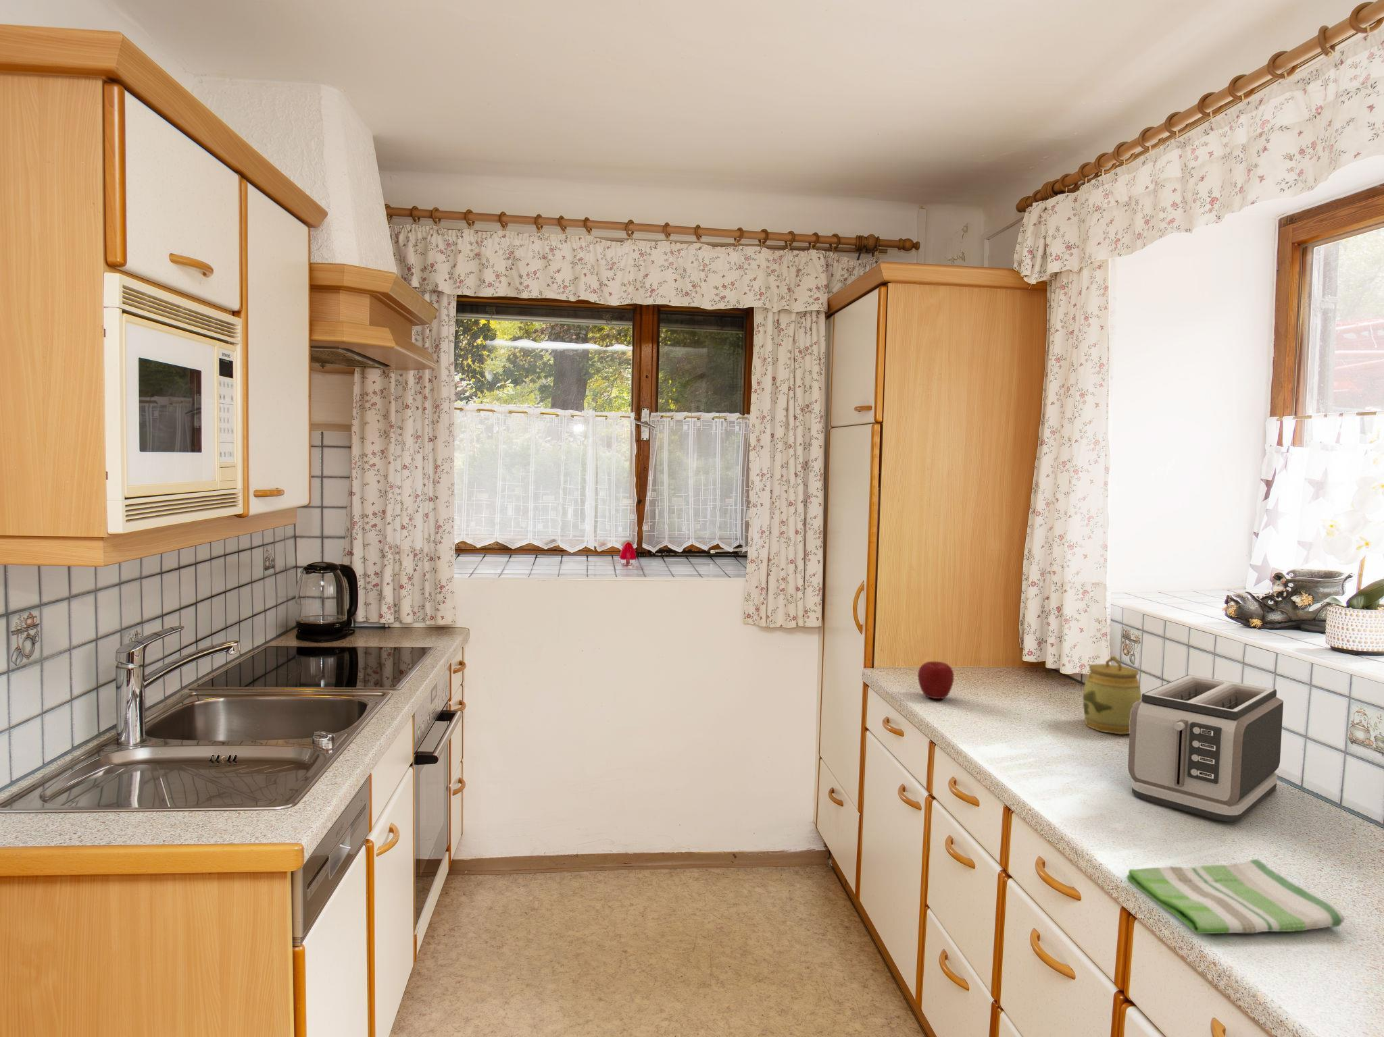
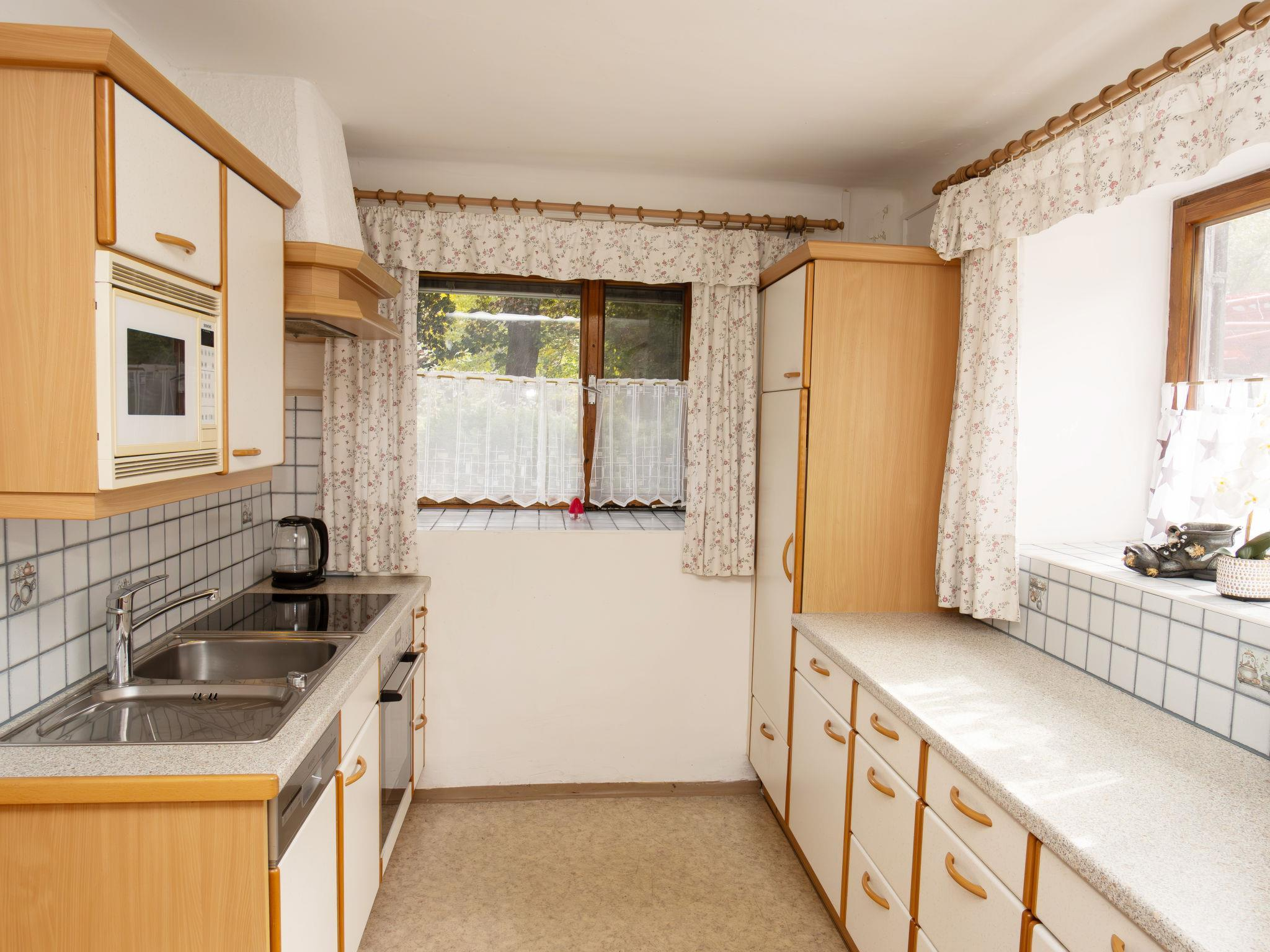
- toaster [1127,674,1284,822]
- dish towel [1126,858,1345,935]
- jar [1082,656,1142,735]
- apple [916,661,955,699]
